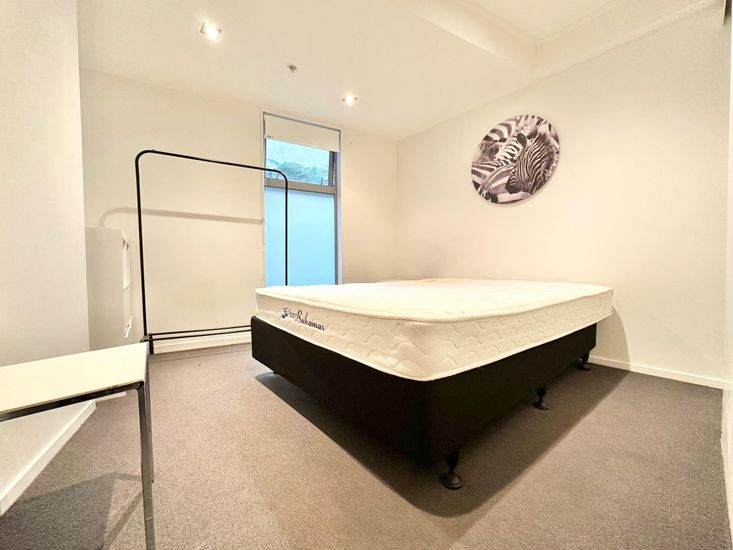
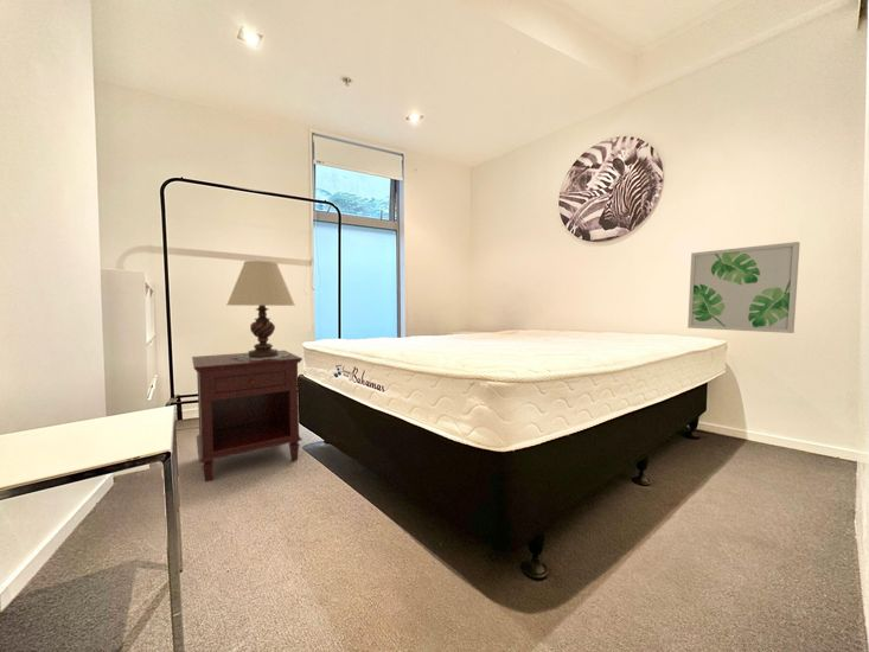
+ wall art [686,241,801,334]
+ nightstand [191,350,303,482]
+ table lamp [225,260,296,360]
